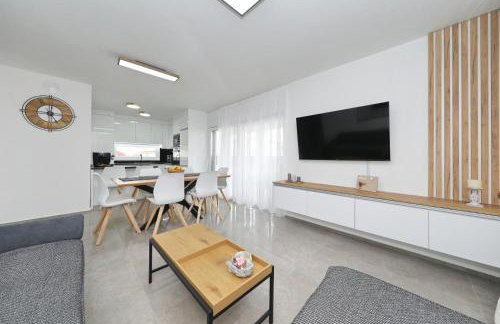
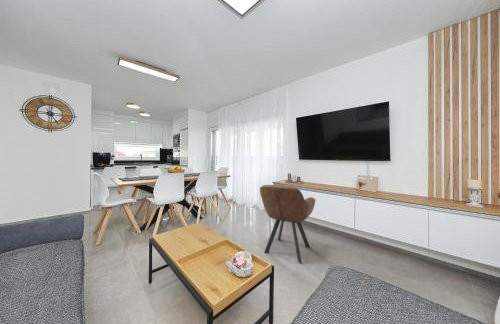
+ armchair [259,184,316,264]
